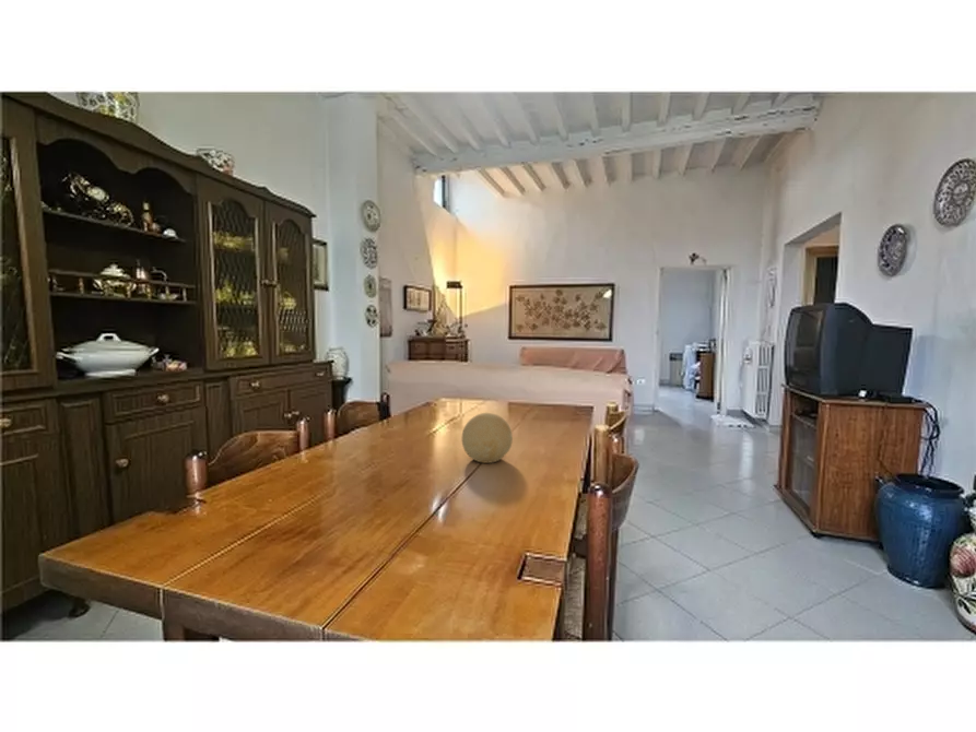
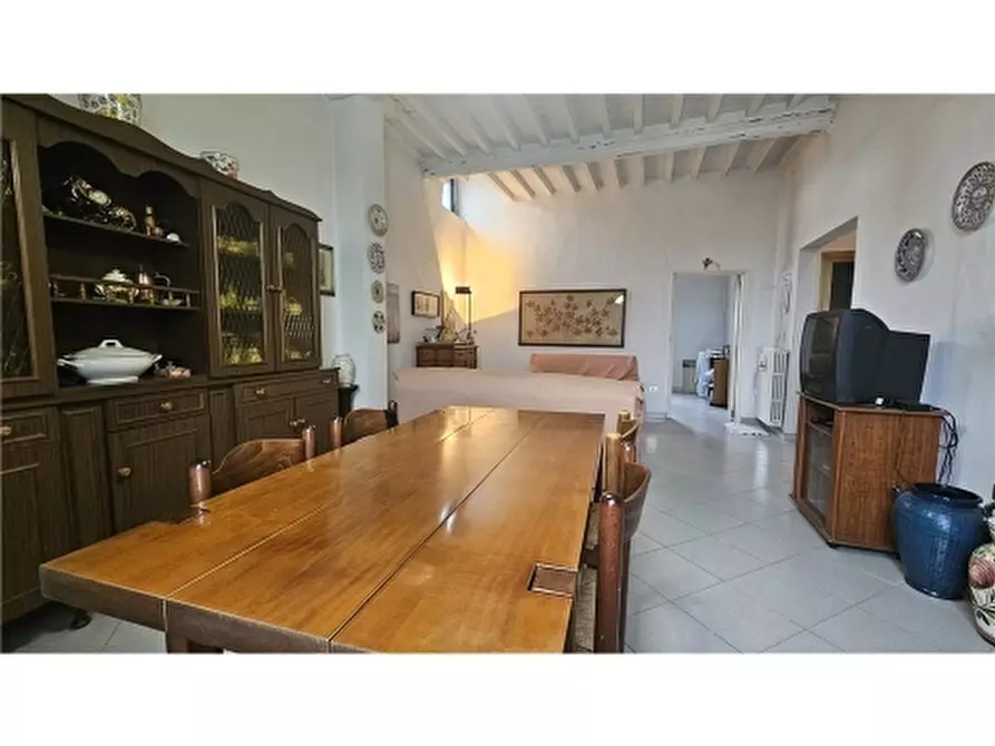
- decorative ball [461,412,514,464]
